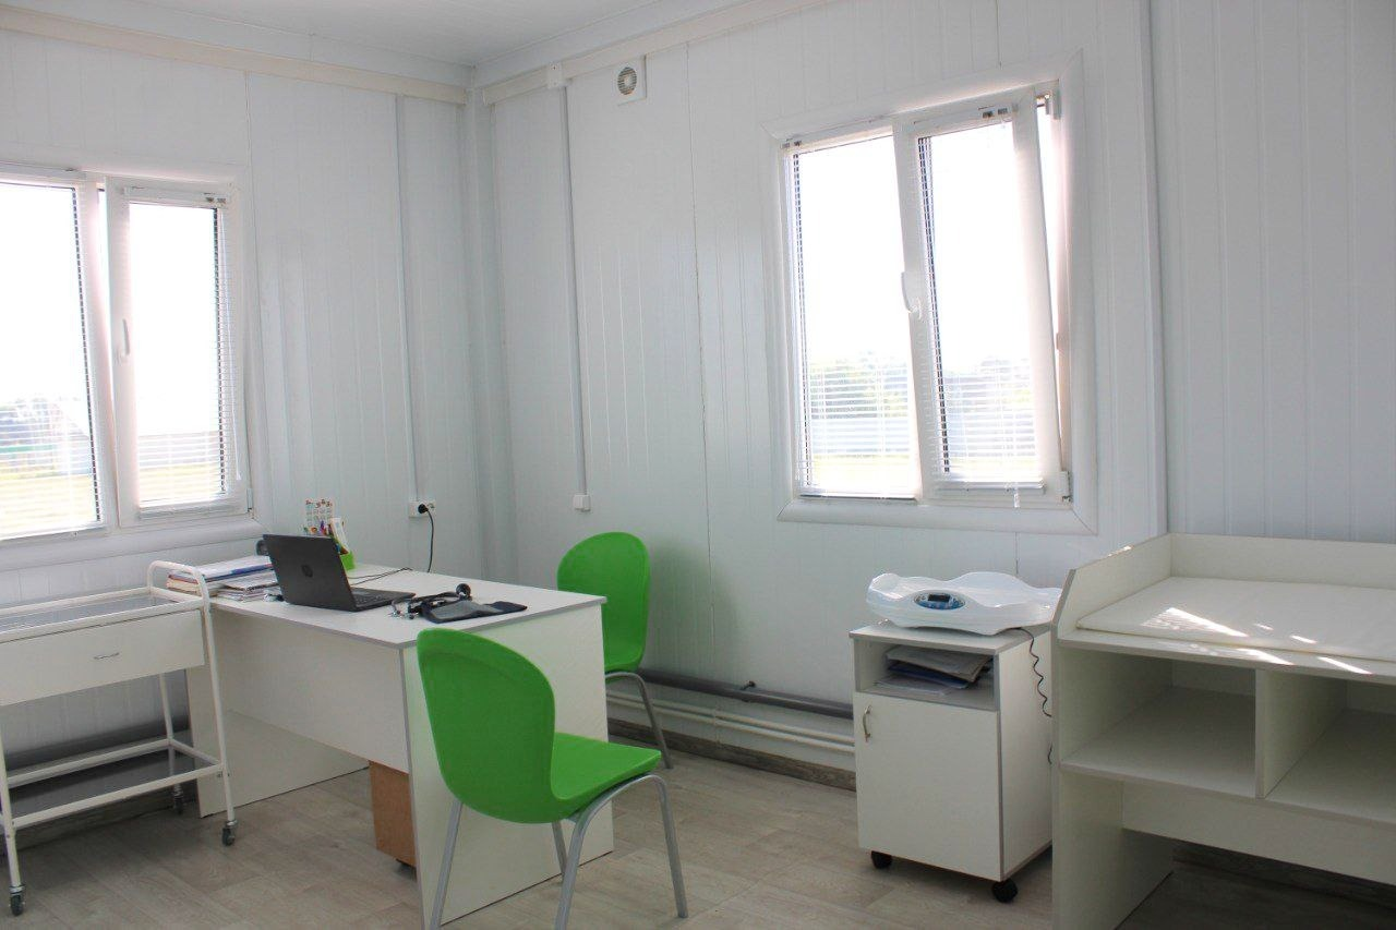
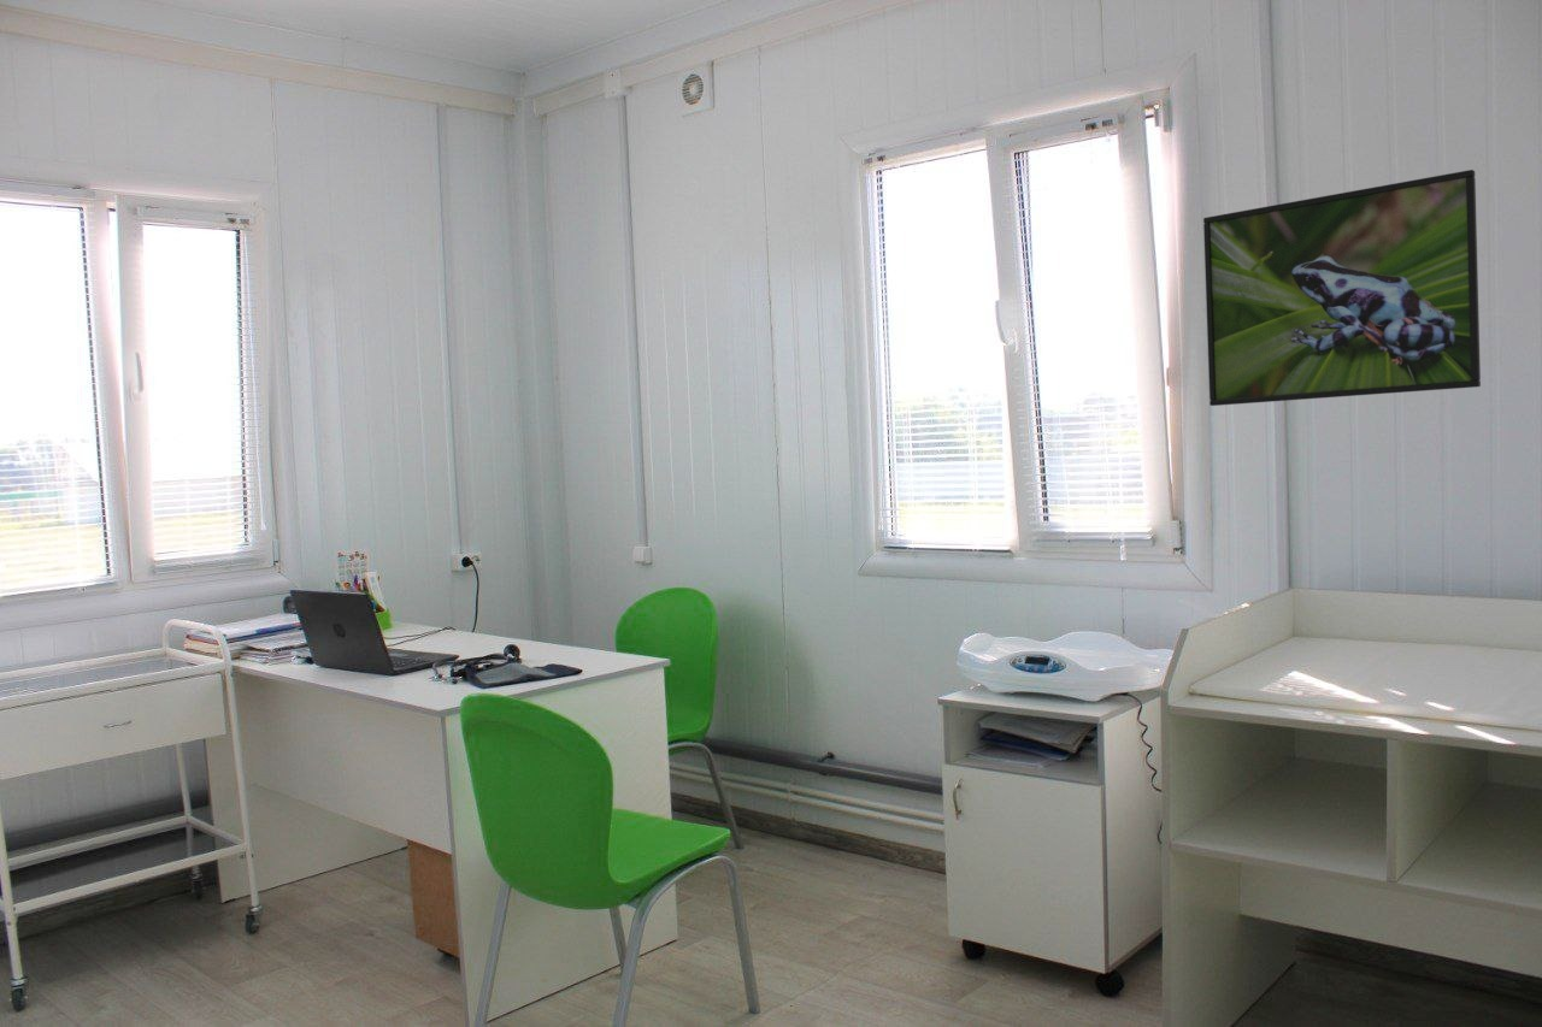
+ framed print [1202,169,1482,407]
